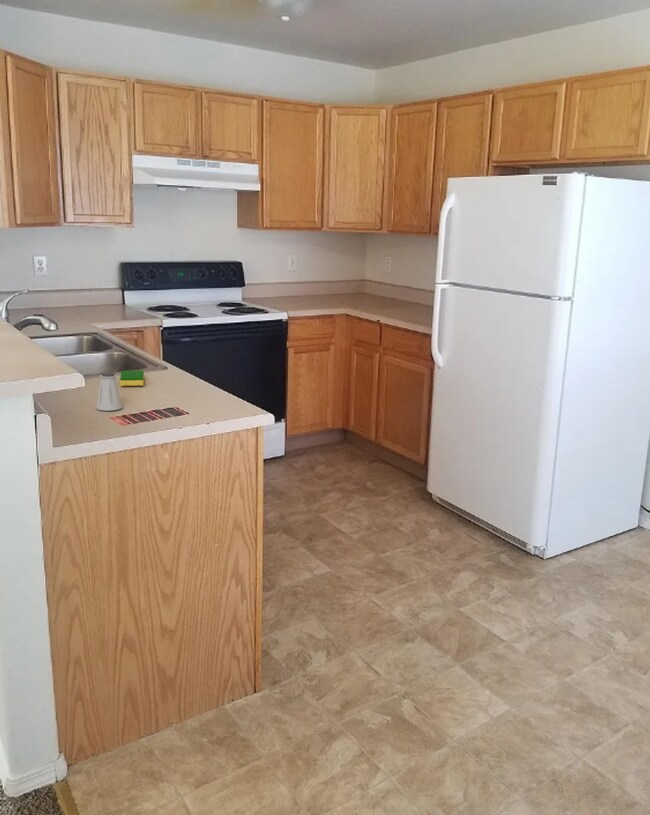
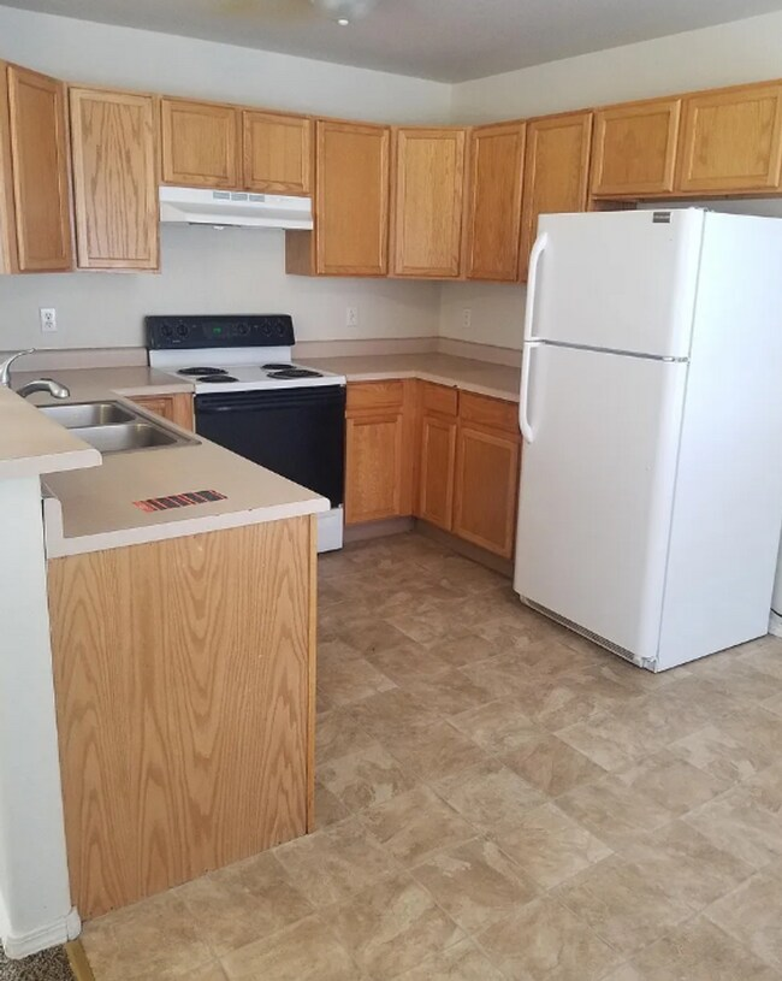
- dish sponge [119,369,145,387]
- saltshaker [95,371,123,412]
